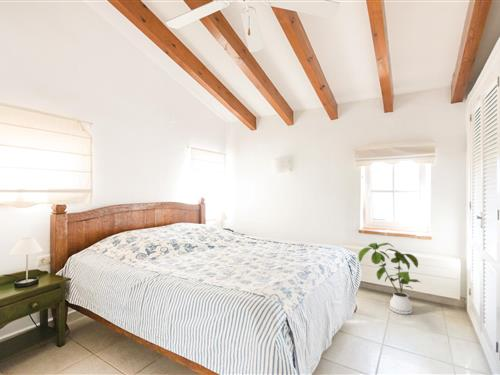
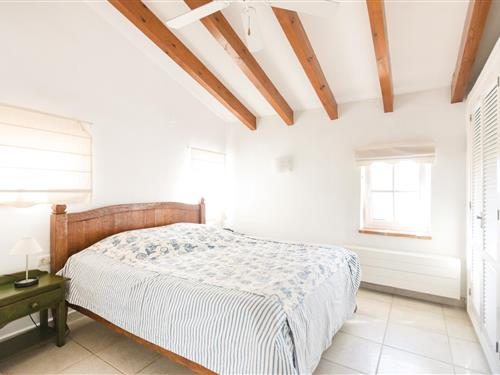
- house plant [357,242,421,316]
